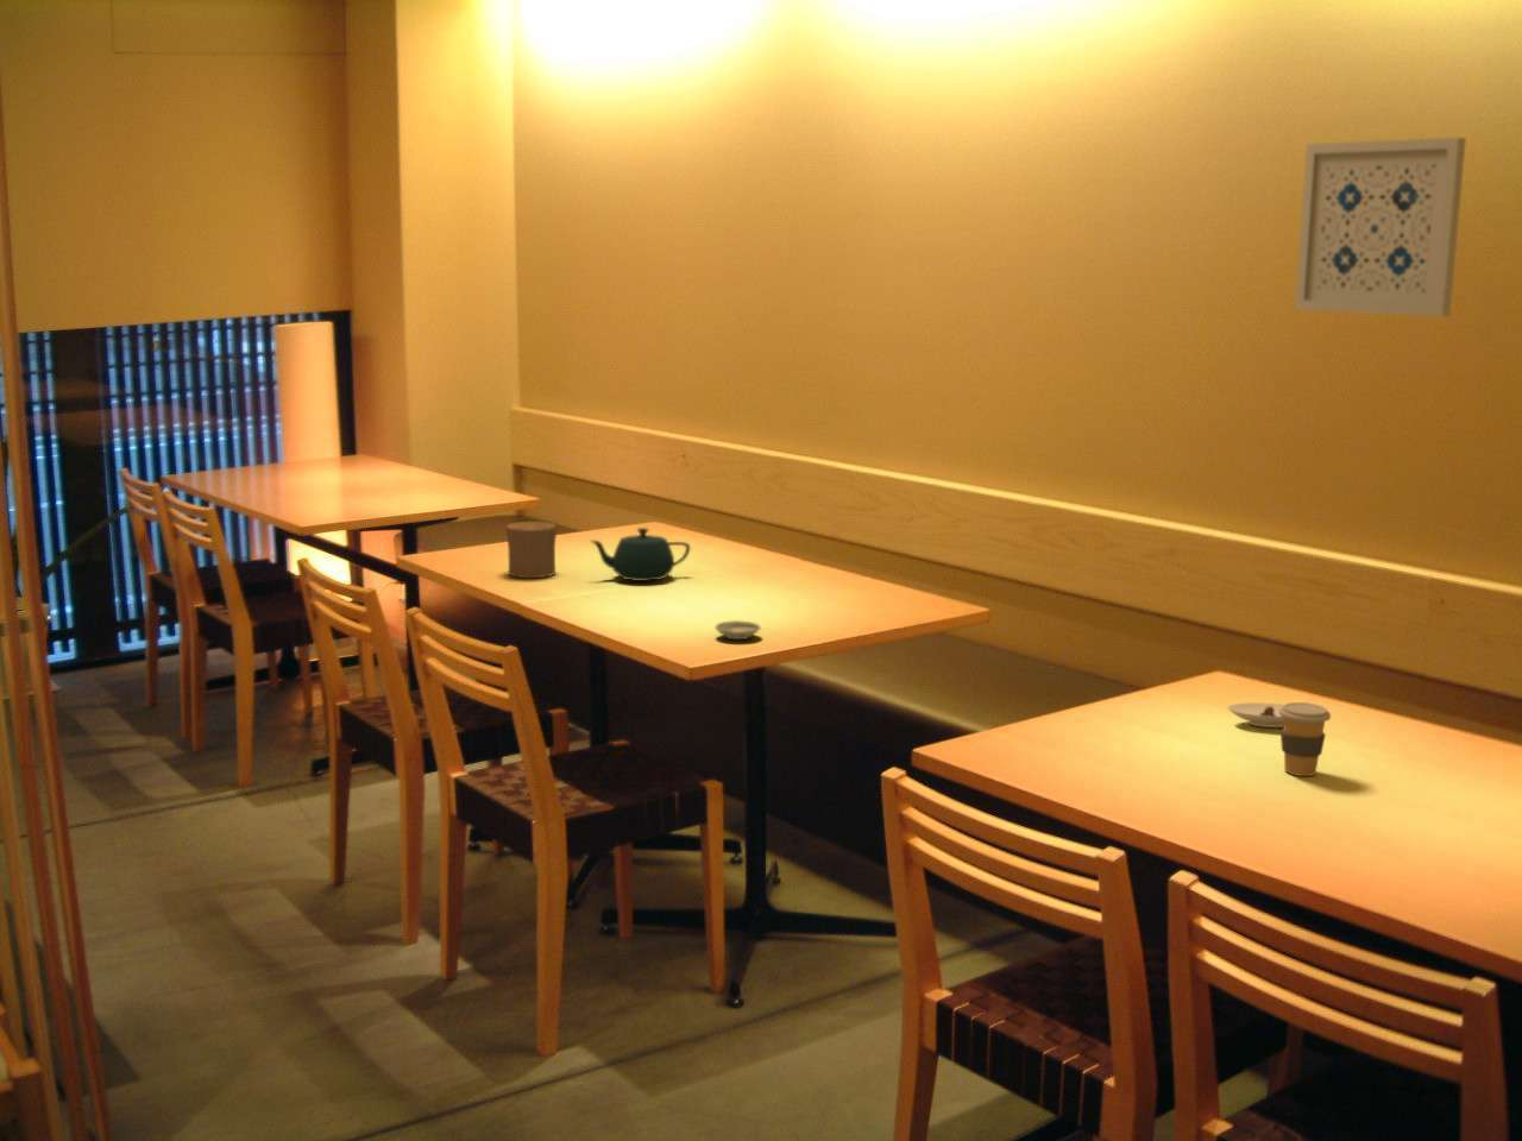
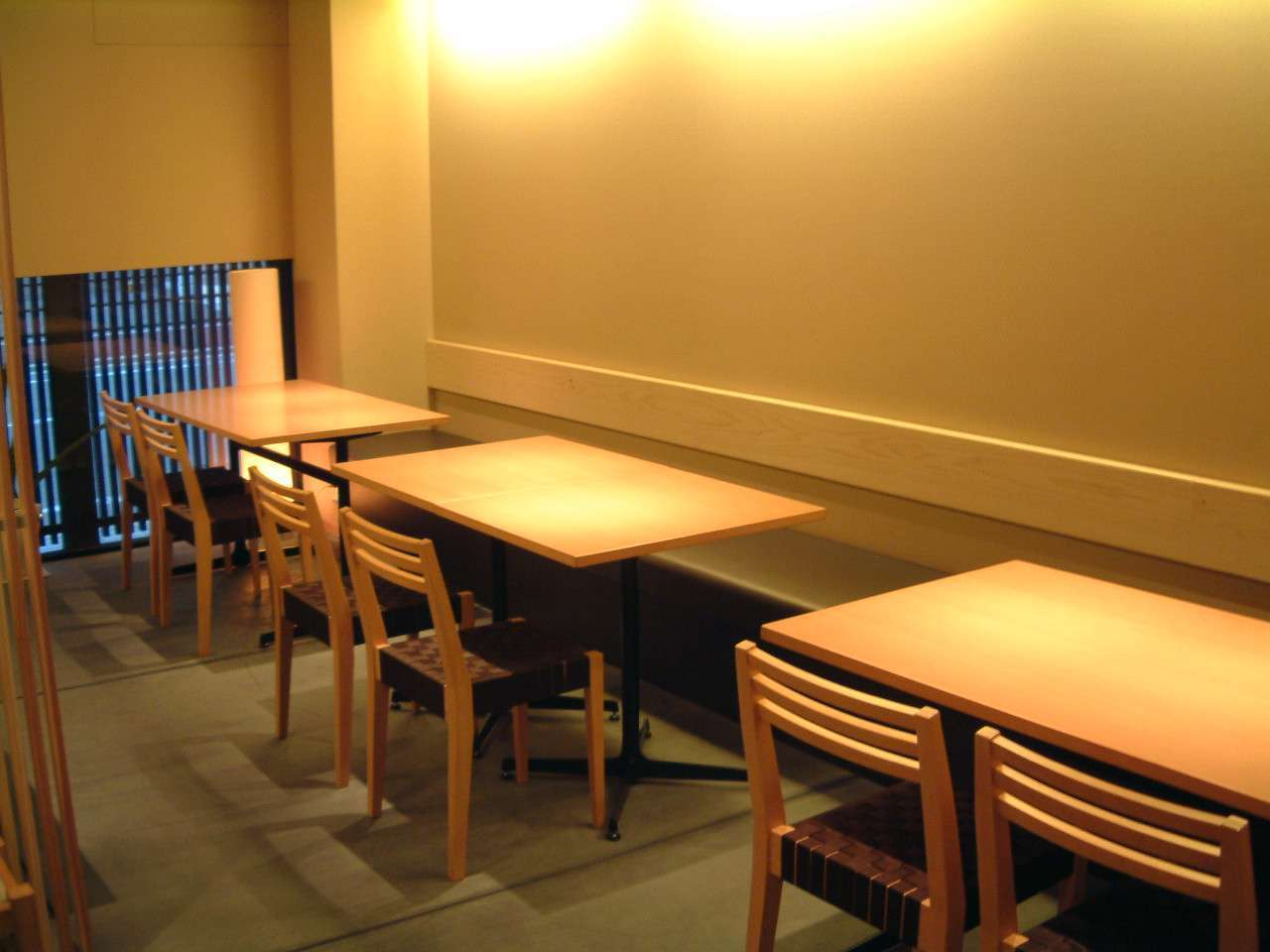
- wall art [1294,137,1467,318]
- teapot [588,526,690,582]
- saucer [713,620,762,641]
- coffee cup [1280,701,1331,778]
- saucer [1226,701,1286,729]
- cup [505,520,557,579]
